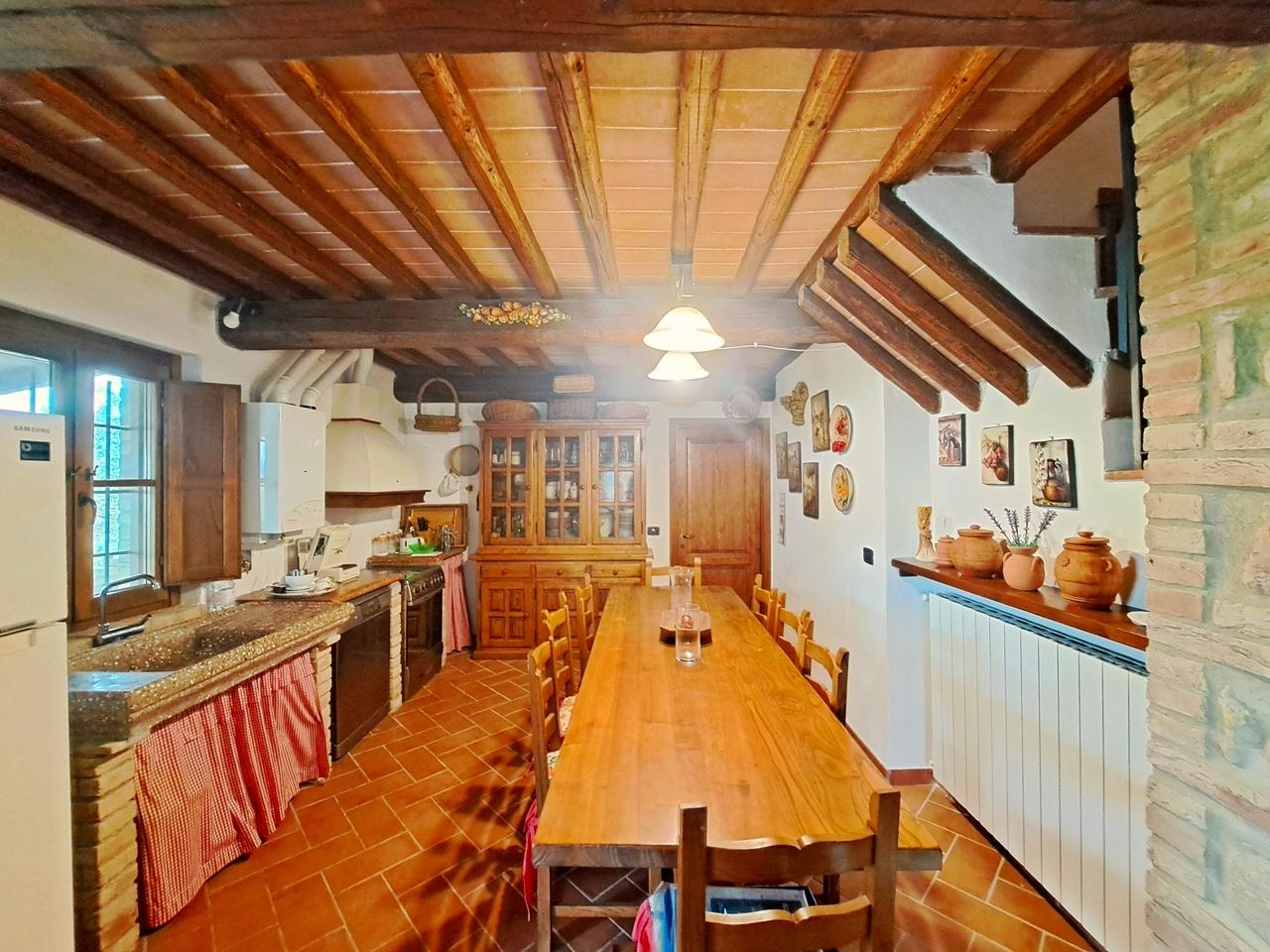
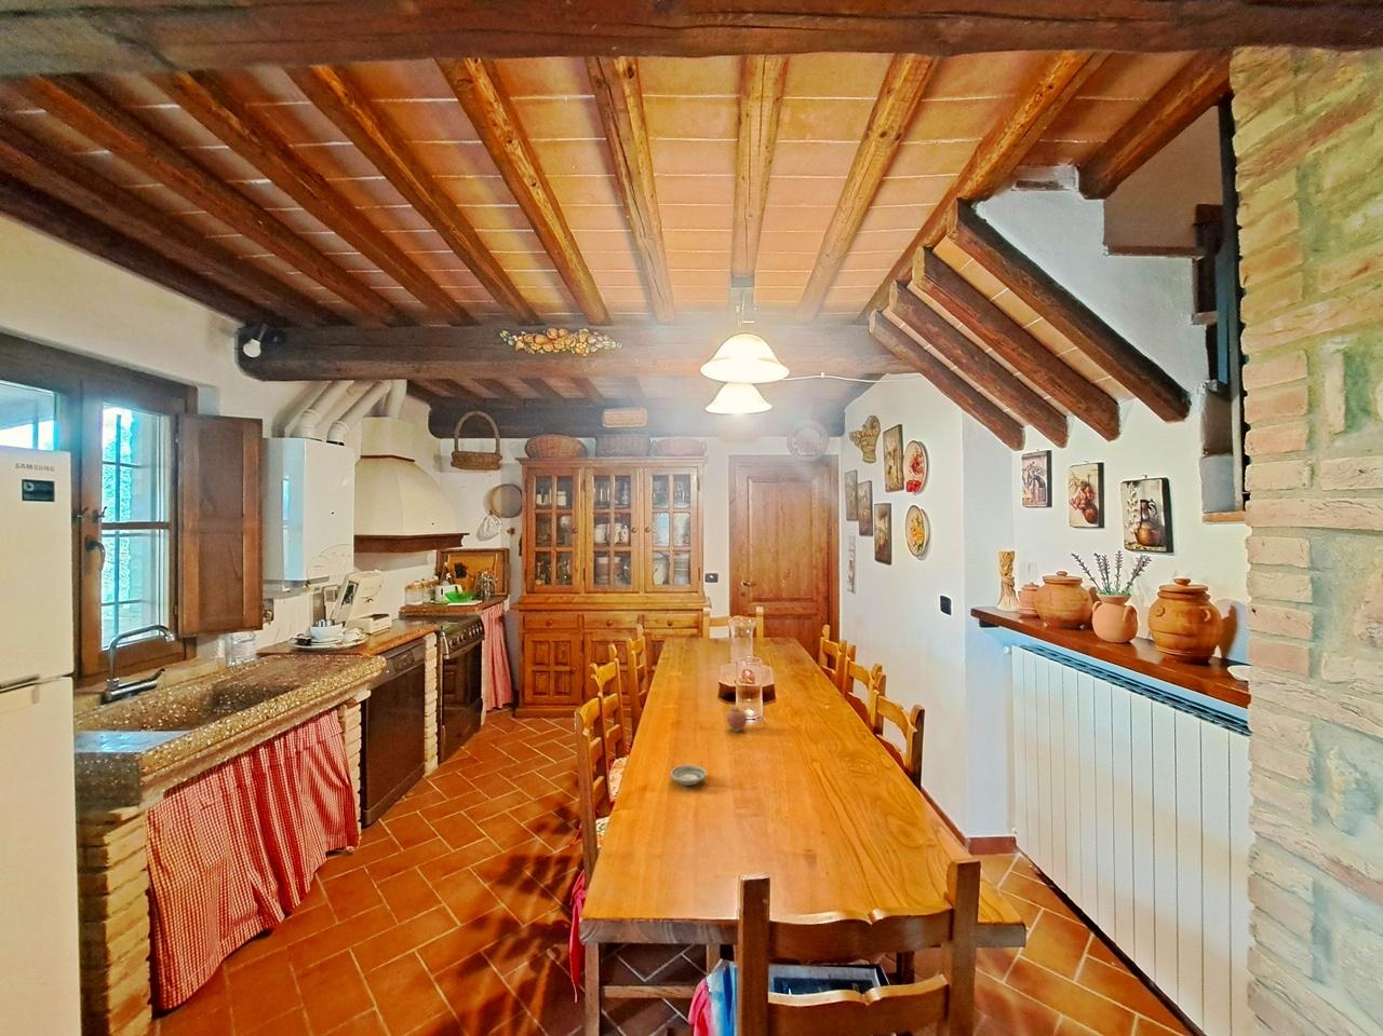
+ fruit [725,703,748,731]
+ saucer [670,764,708,787]
